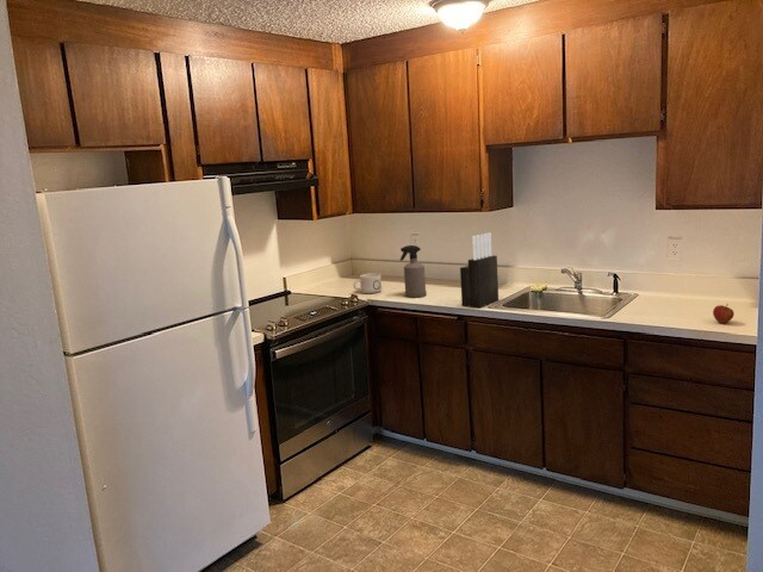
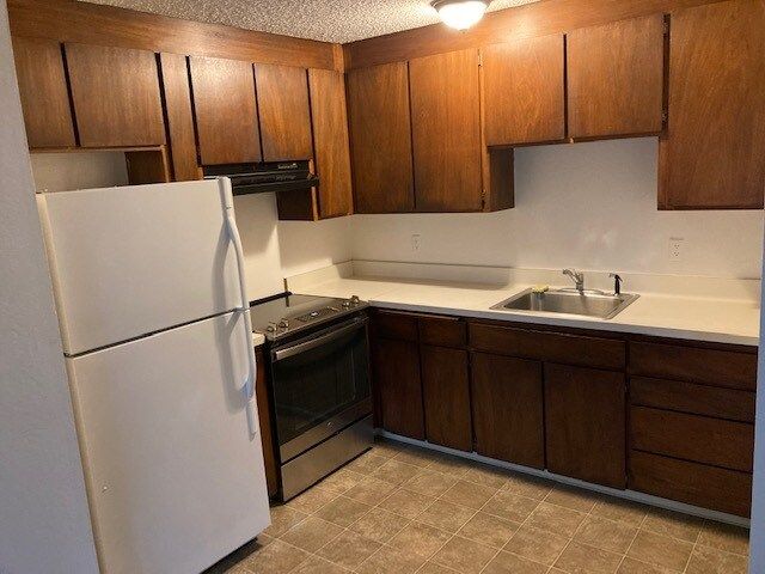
- knife block [459,231,500,309]
- apple [712,303,736,324]
- spray bottle [399,244,428,299]
- mug [352,273,383,294]
